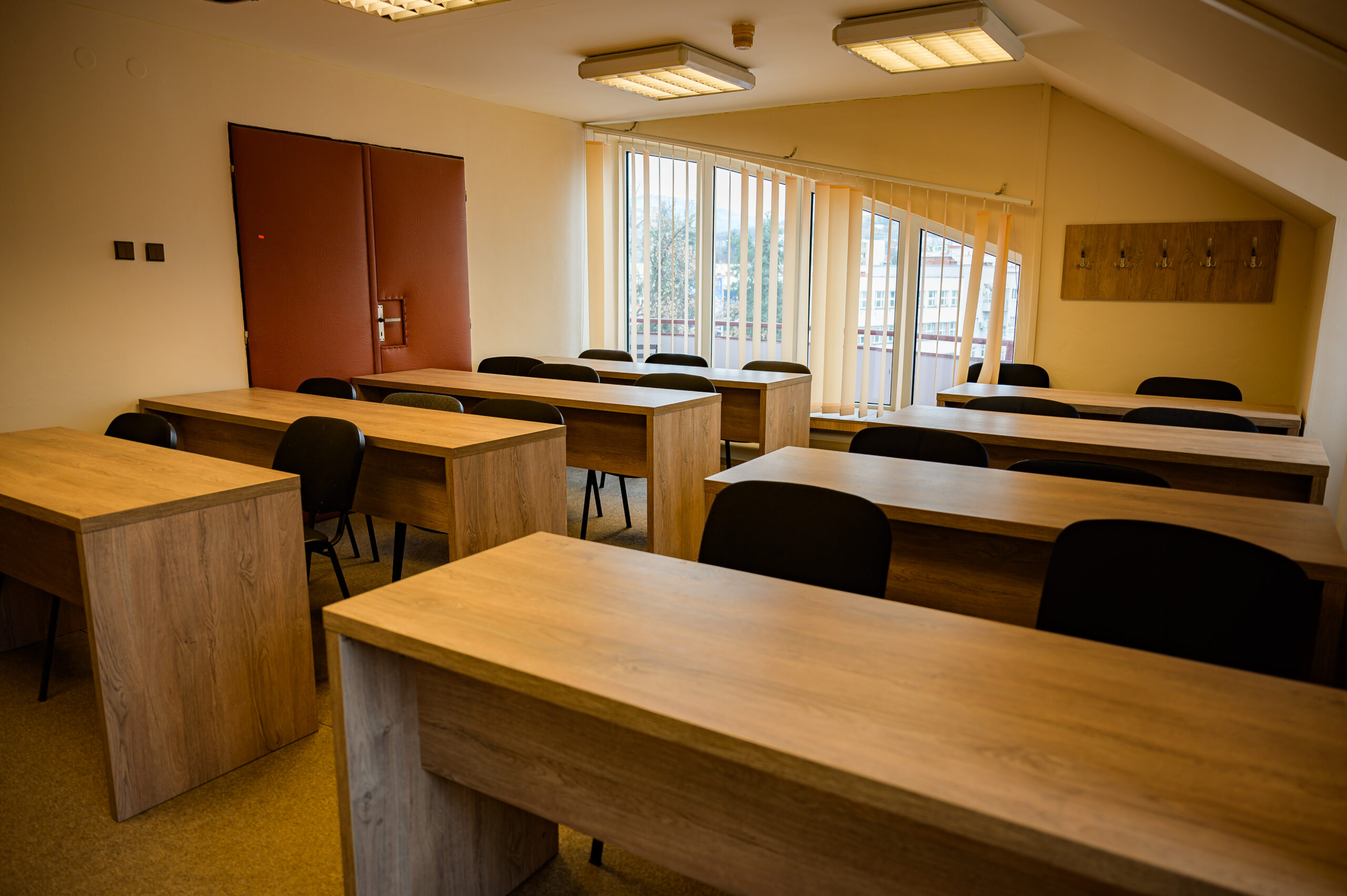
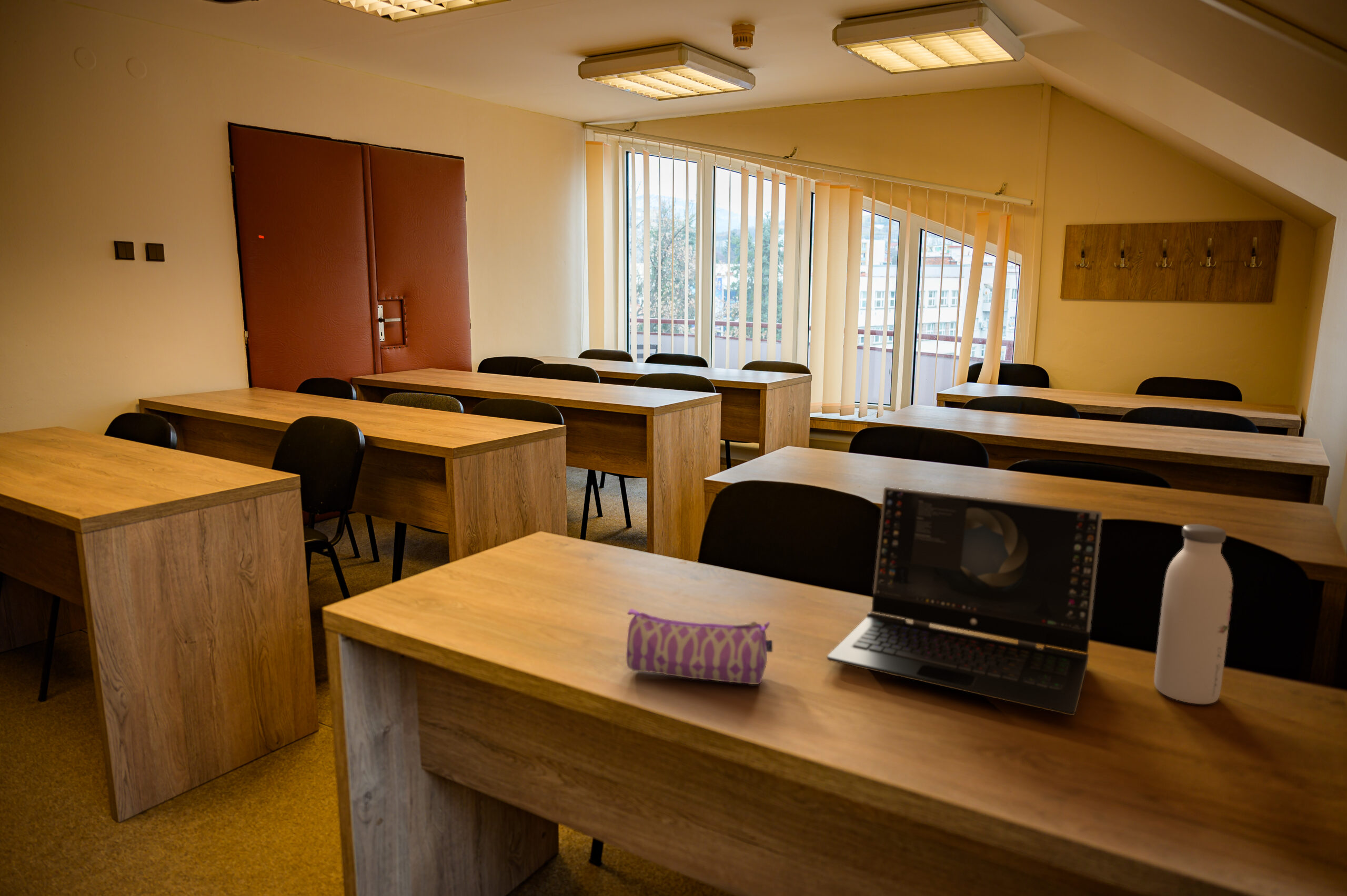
+ water bottle [1154,523,1233,704]
+ laptop [827,487,1103,716]
+ pencil case [626,608,773,685]
